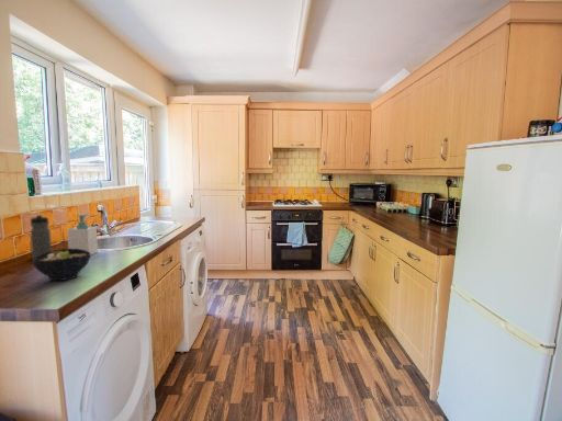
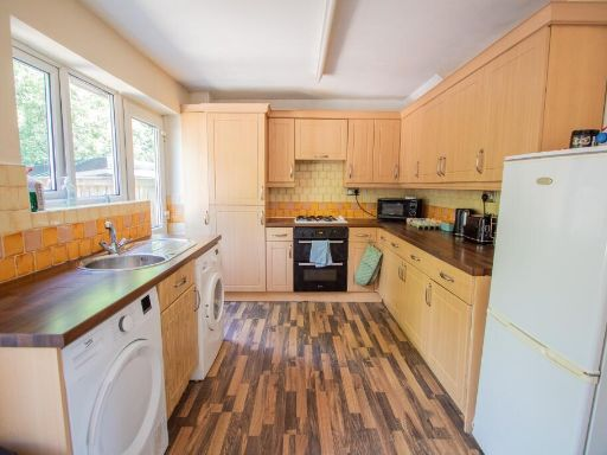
- bowl [32,248,91,282]
- soap bottle [66,213,99,257]
- water bottle [30,213,53,259]
